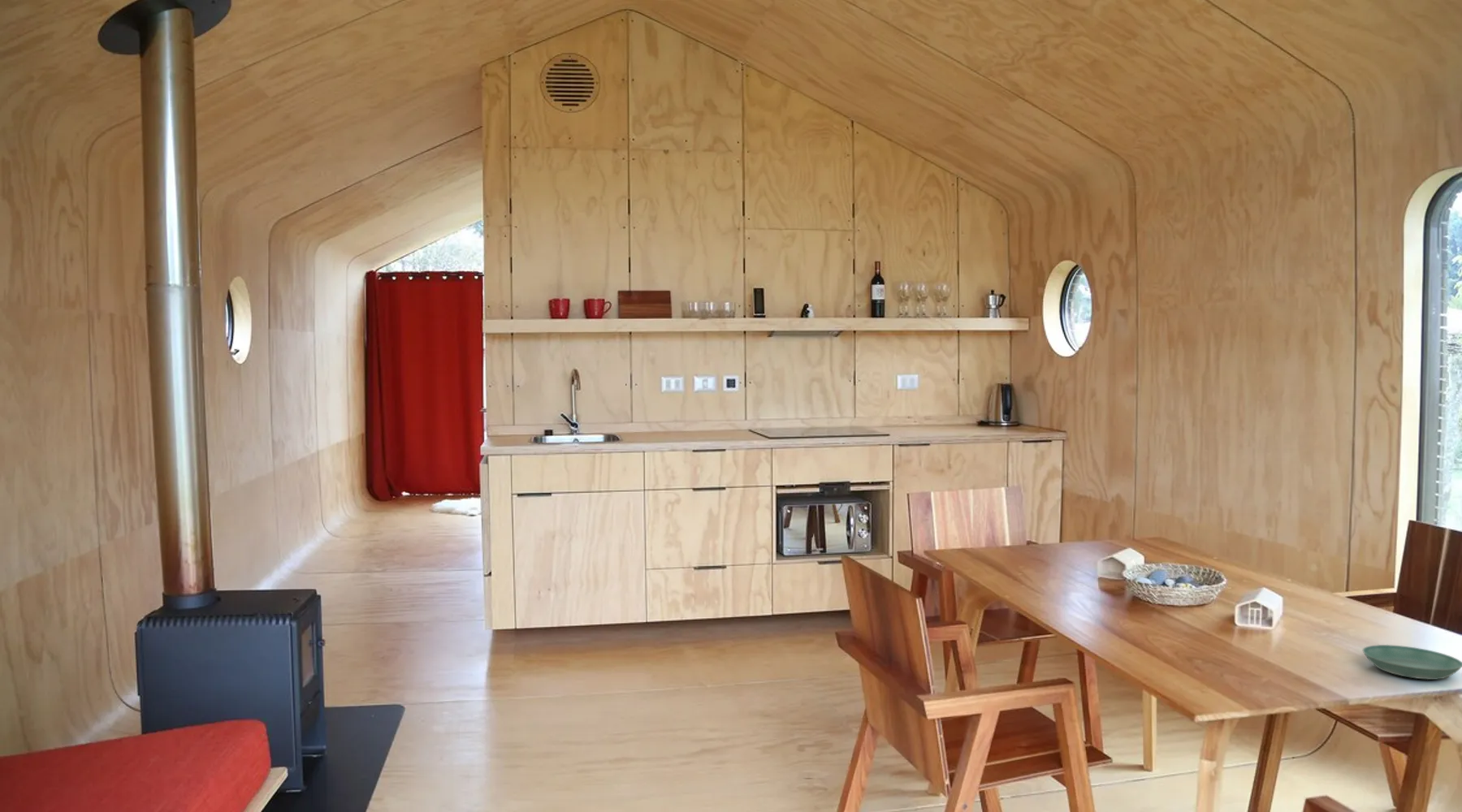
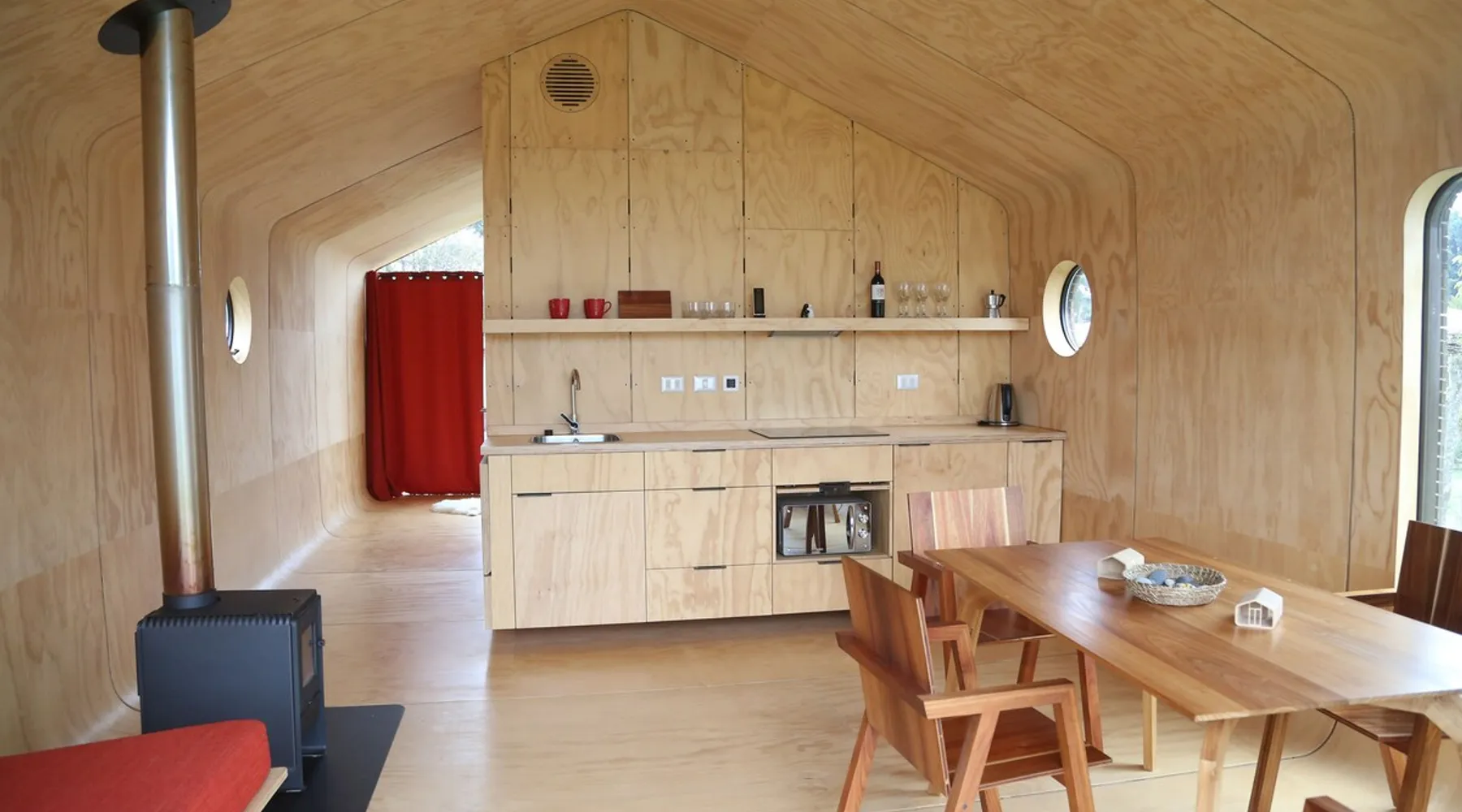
- saucer [1362,644,1462,680]
